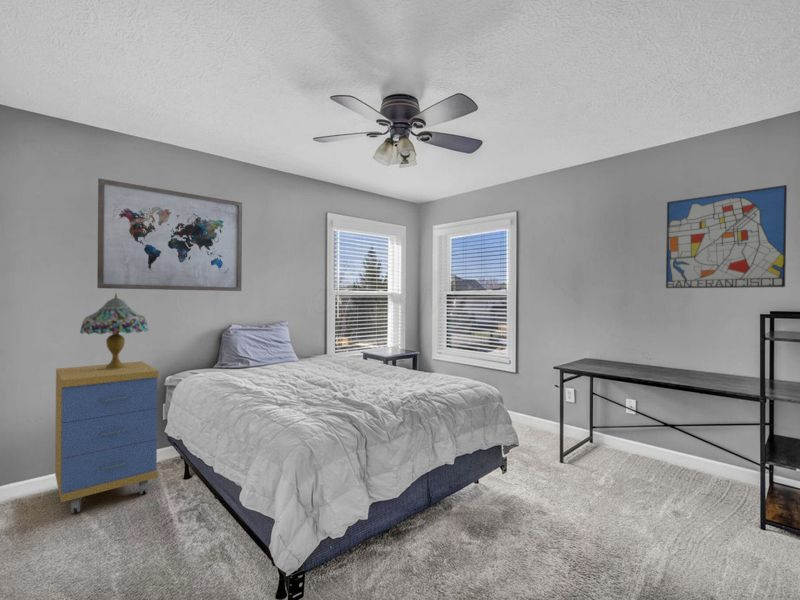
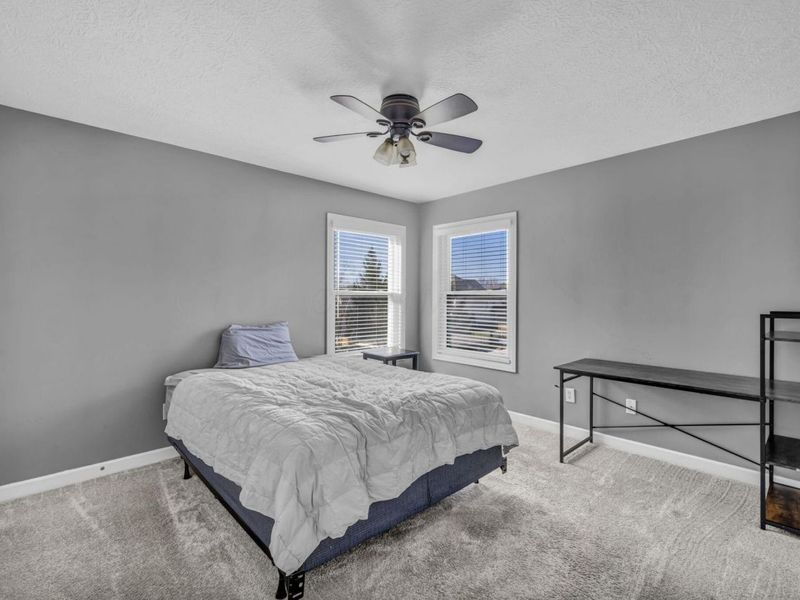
- wall art [96,177,243,292]
- table lamp [79,293,150,369]
- storage cabinet [54,360,159,514]
- wall art [665,184,788,289]
